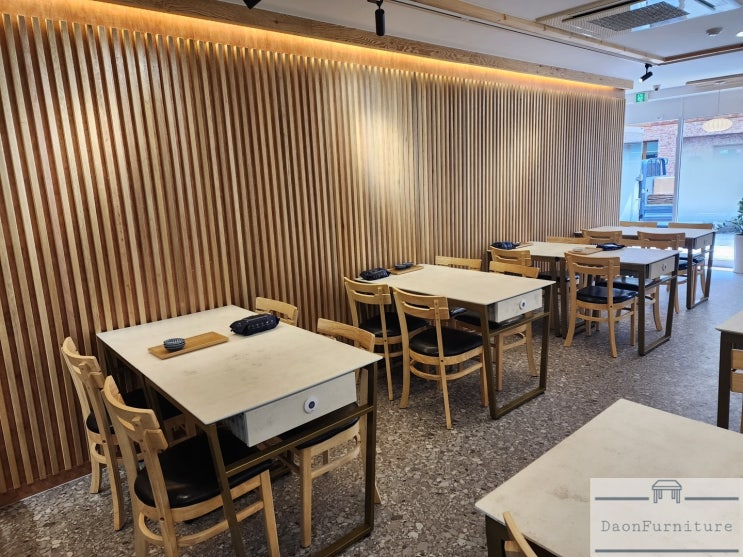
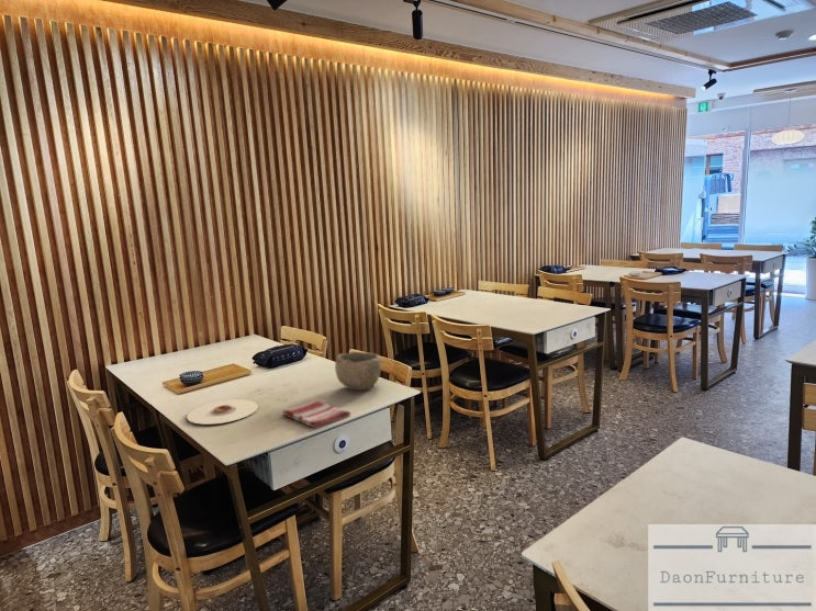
+ dish towel [281,399,351,429]
+ bowl [334,351,382,392]
+ plate [186,398,259,426]
